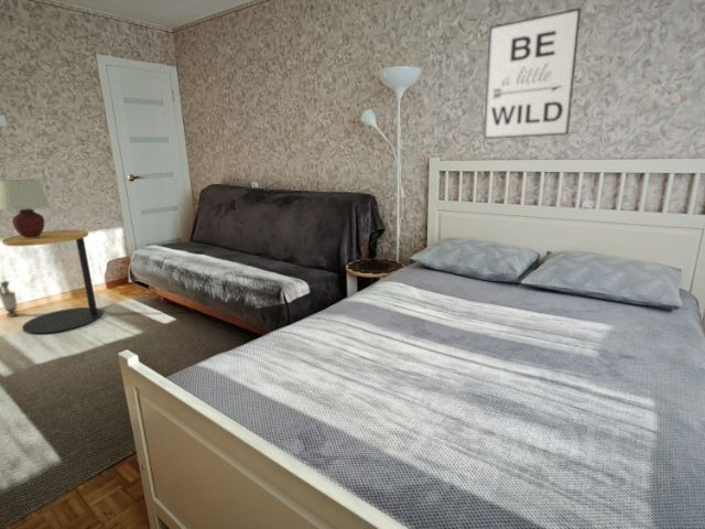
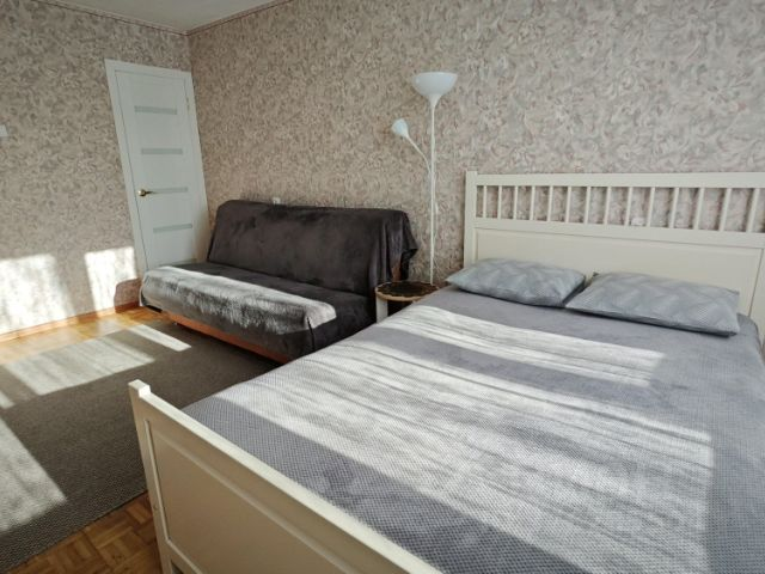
- wall art [482,7,582,140]
- side table [1,229,104,335]
- table lamp [0,179,52,238]
- vase [0,280,19,317]
